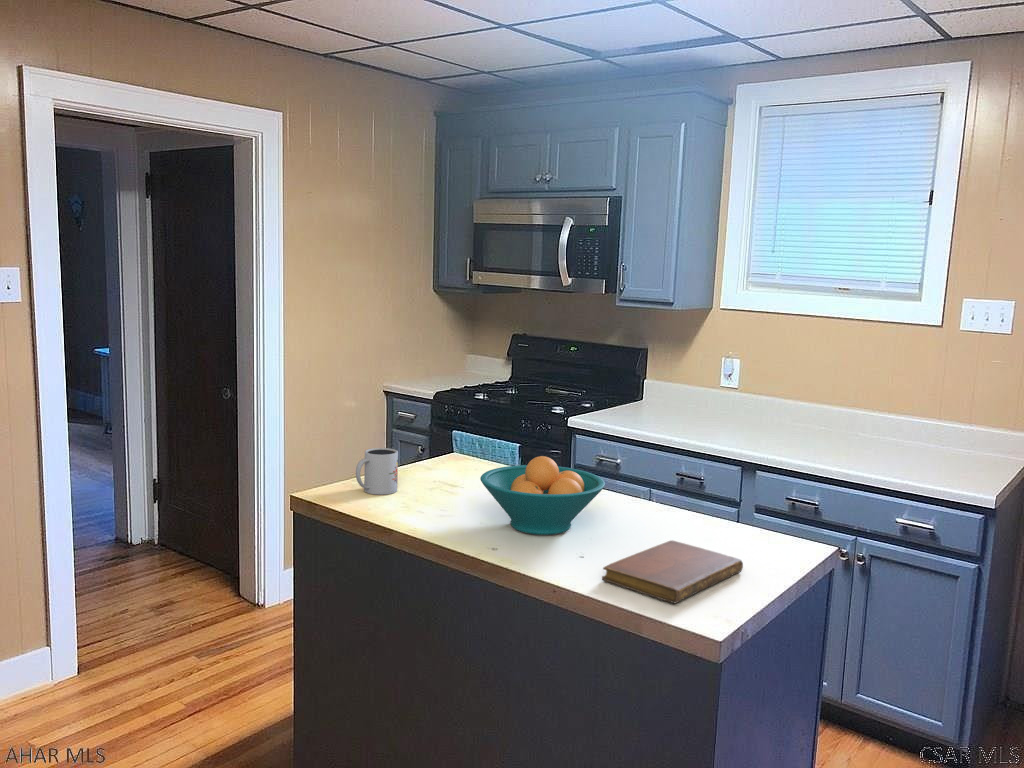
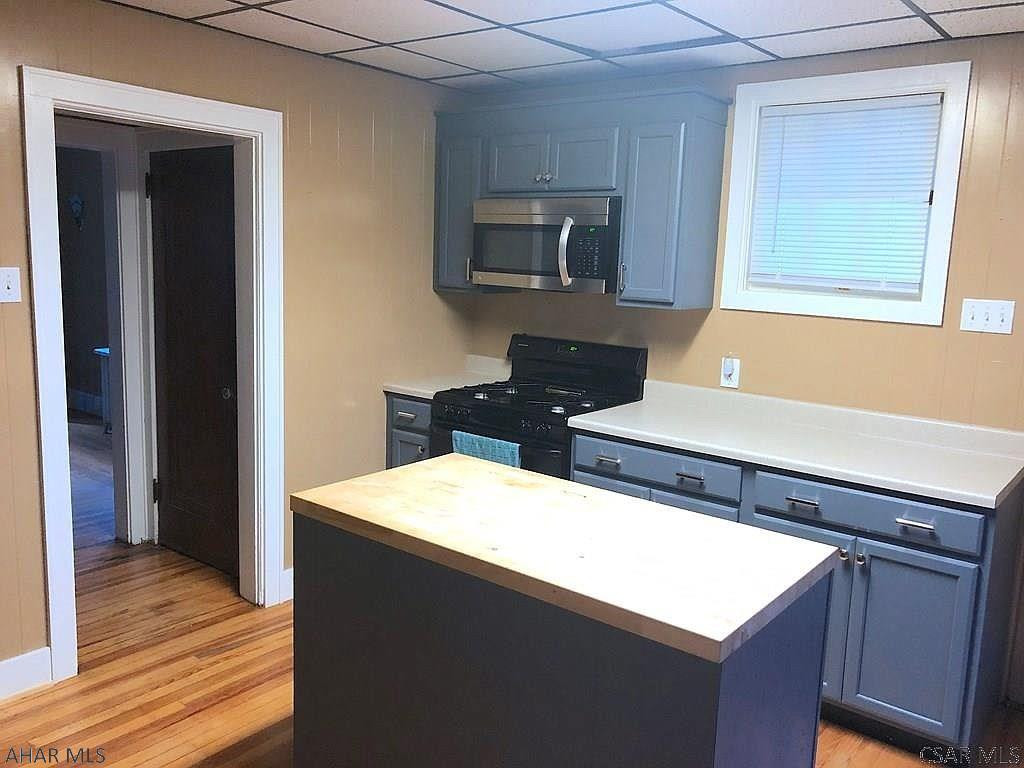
- fruit bowl [479,455,606,536]
- mug [355,447,399,496]
- notebook [601,539,744,604]
